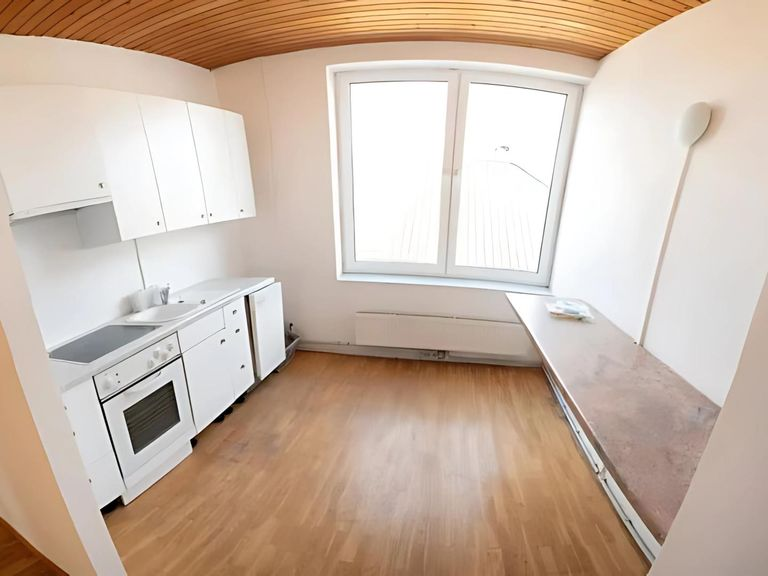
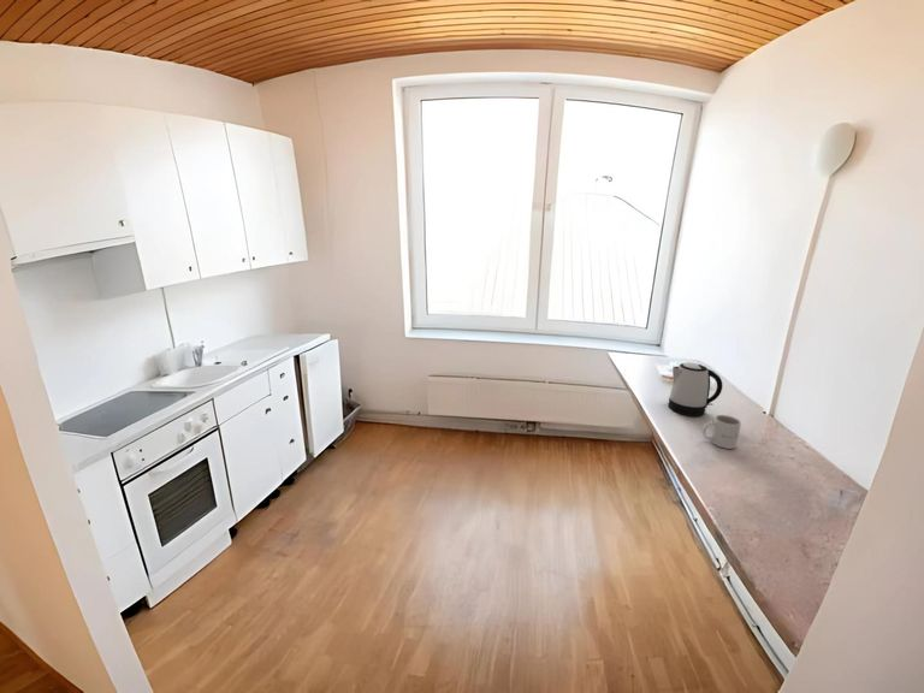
+ kettle [667,362,723,417]
+ mug [701,414,742,450]
